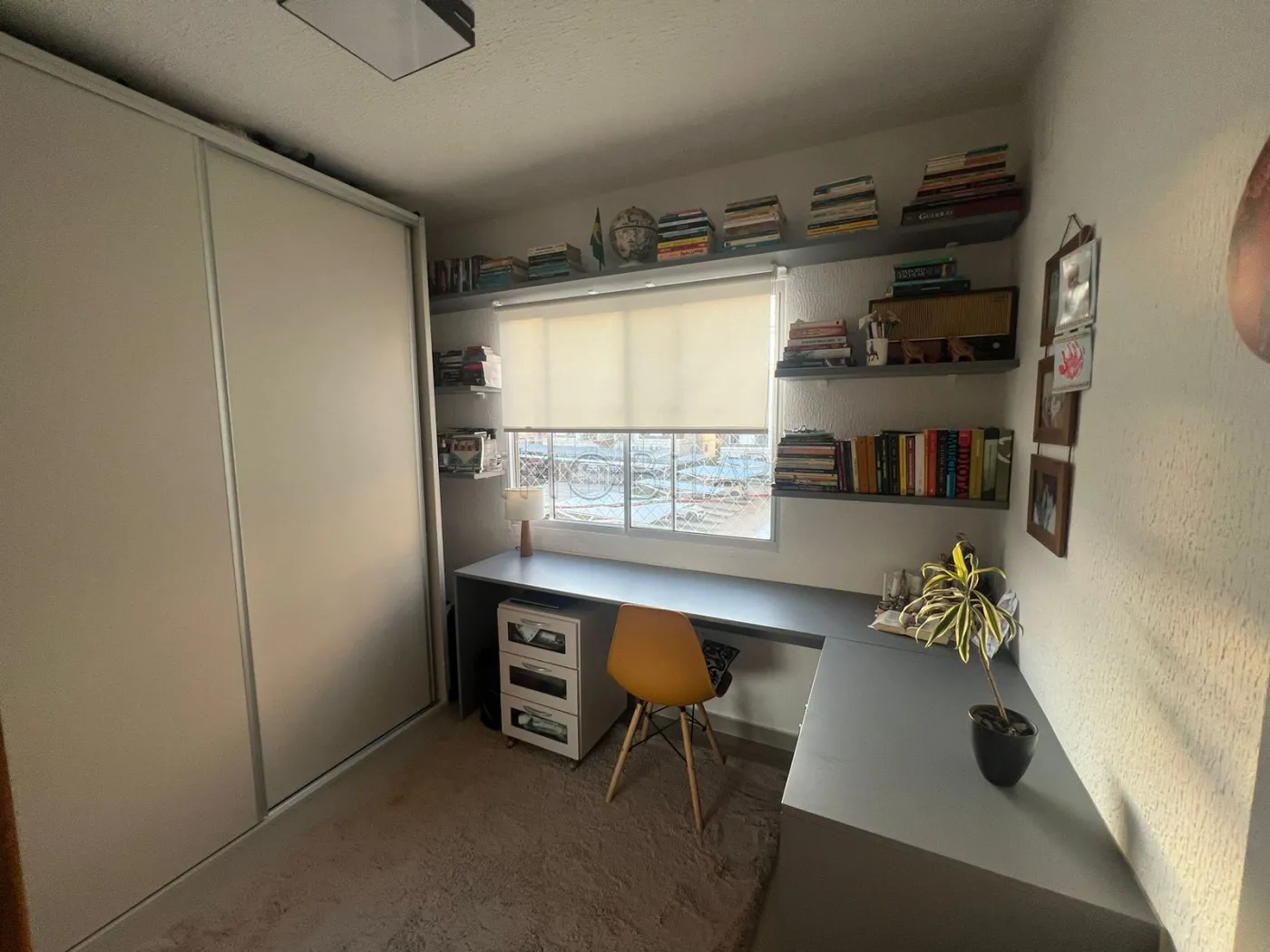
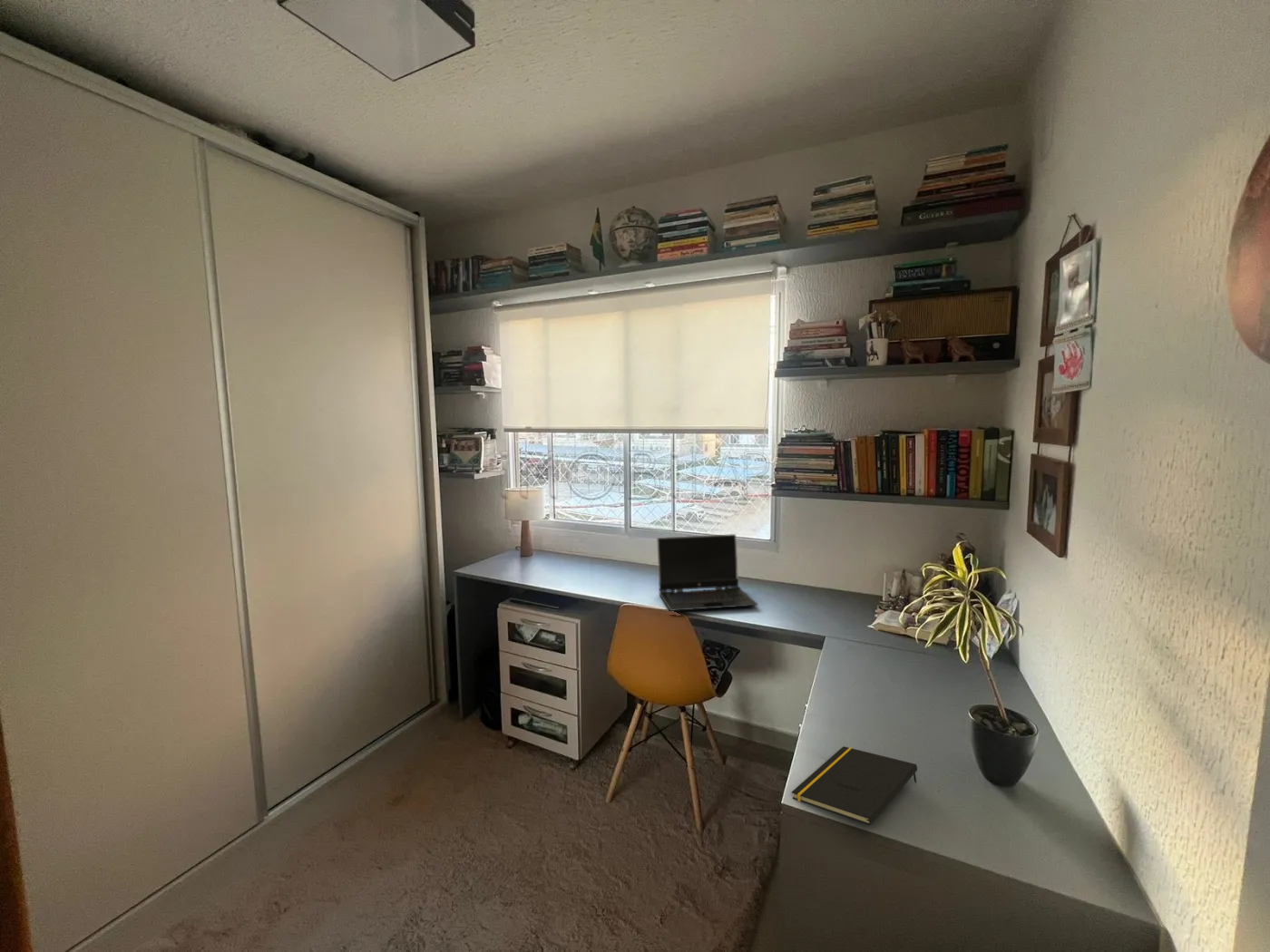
+ notepad [791,745,918,826]
+ laptop computer [656,533,759,612]
